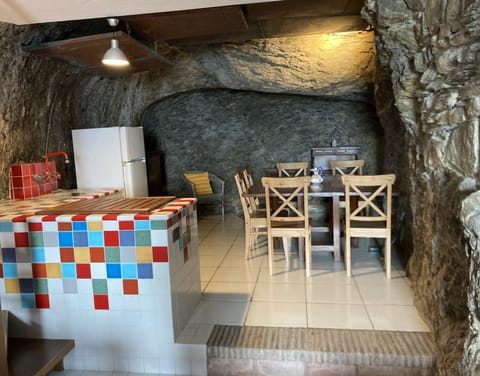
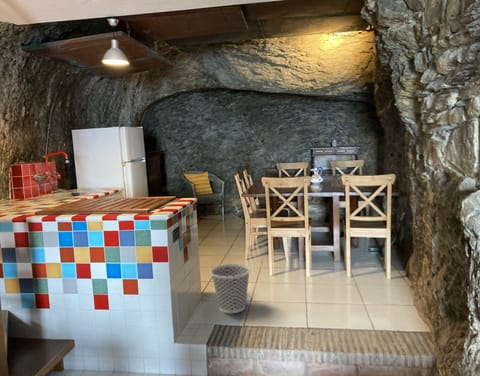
+ wastebasket [209,263,251,314]
